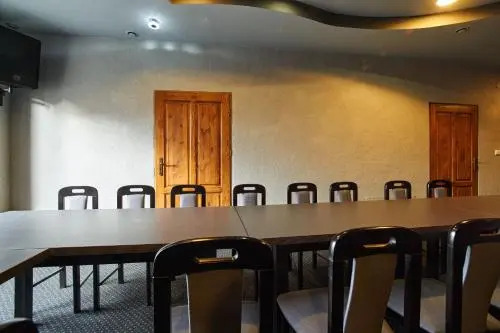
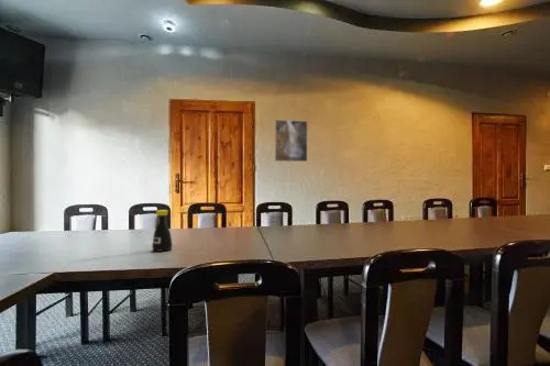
+ bottle [151,209,173,252]
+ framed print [274,119,309,163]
